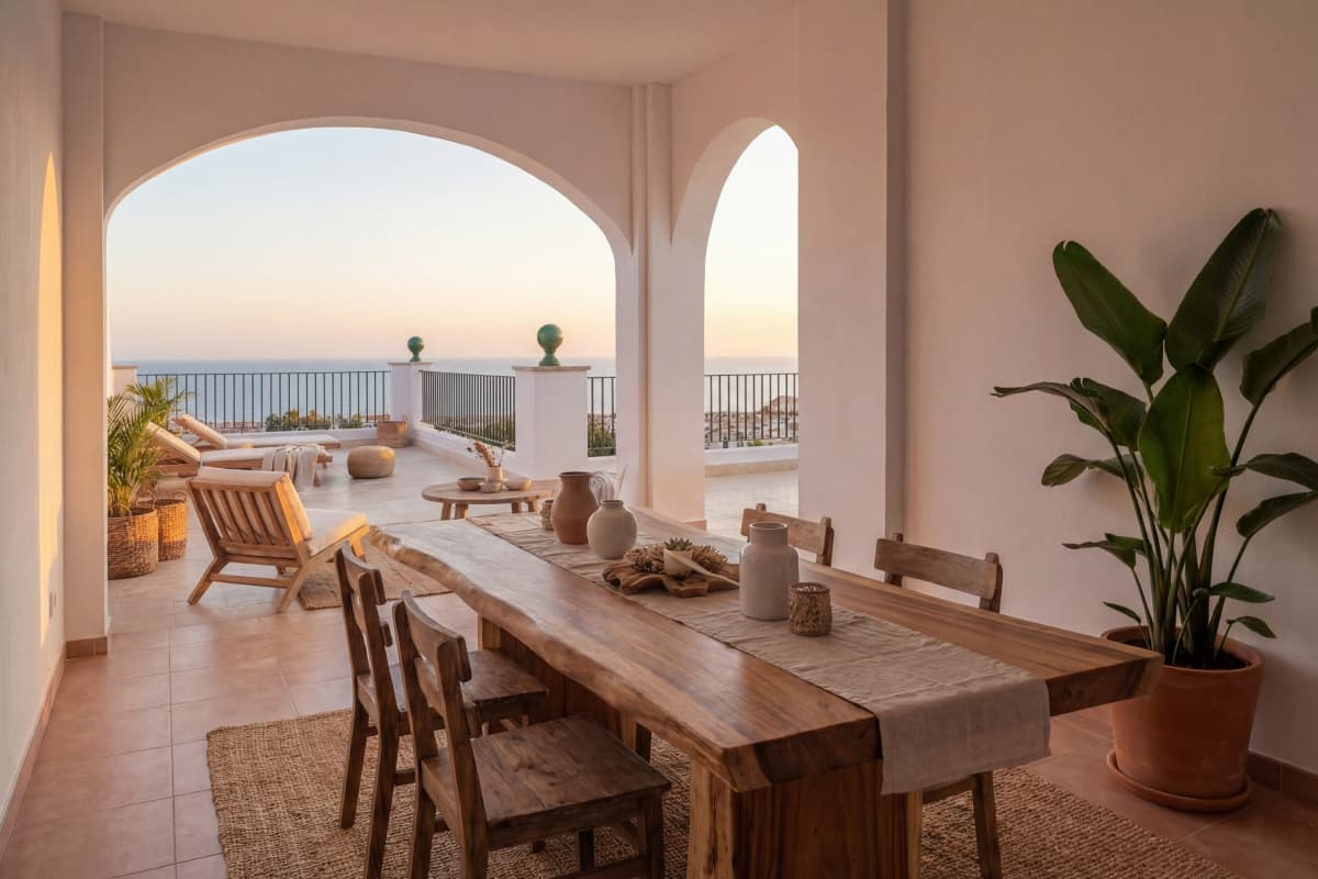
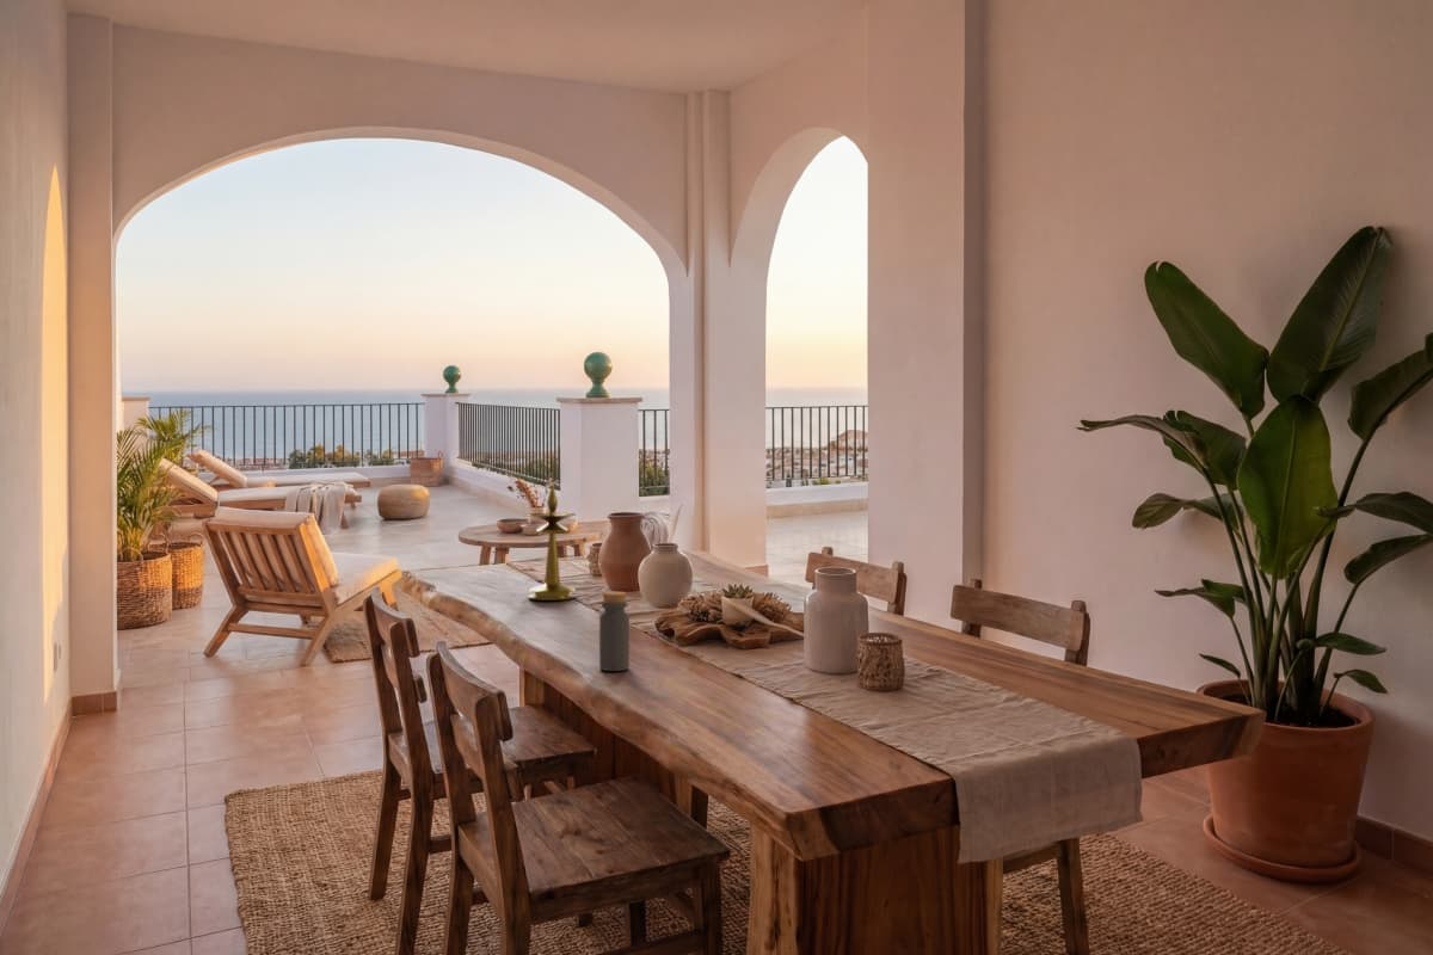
+ bottle [598,591,631,672]
+ candlestick [528,482,577,600]
